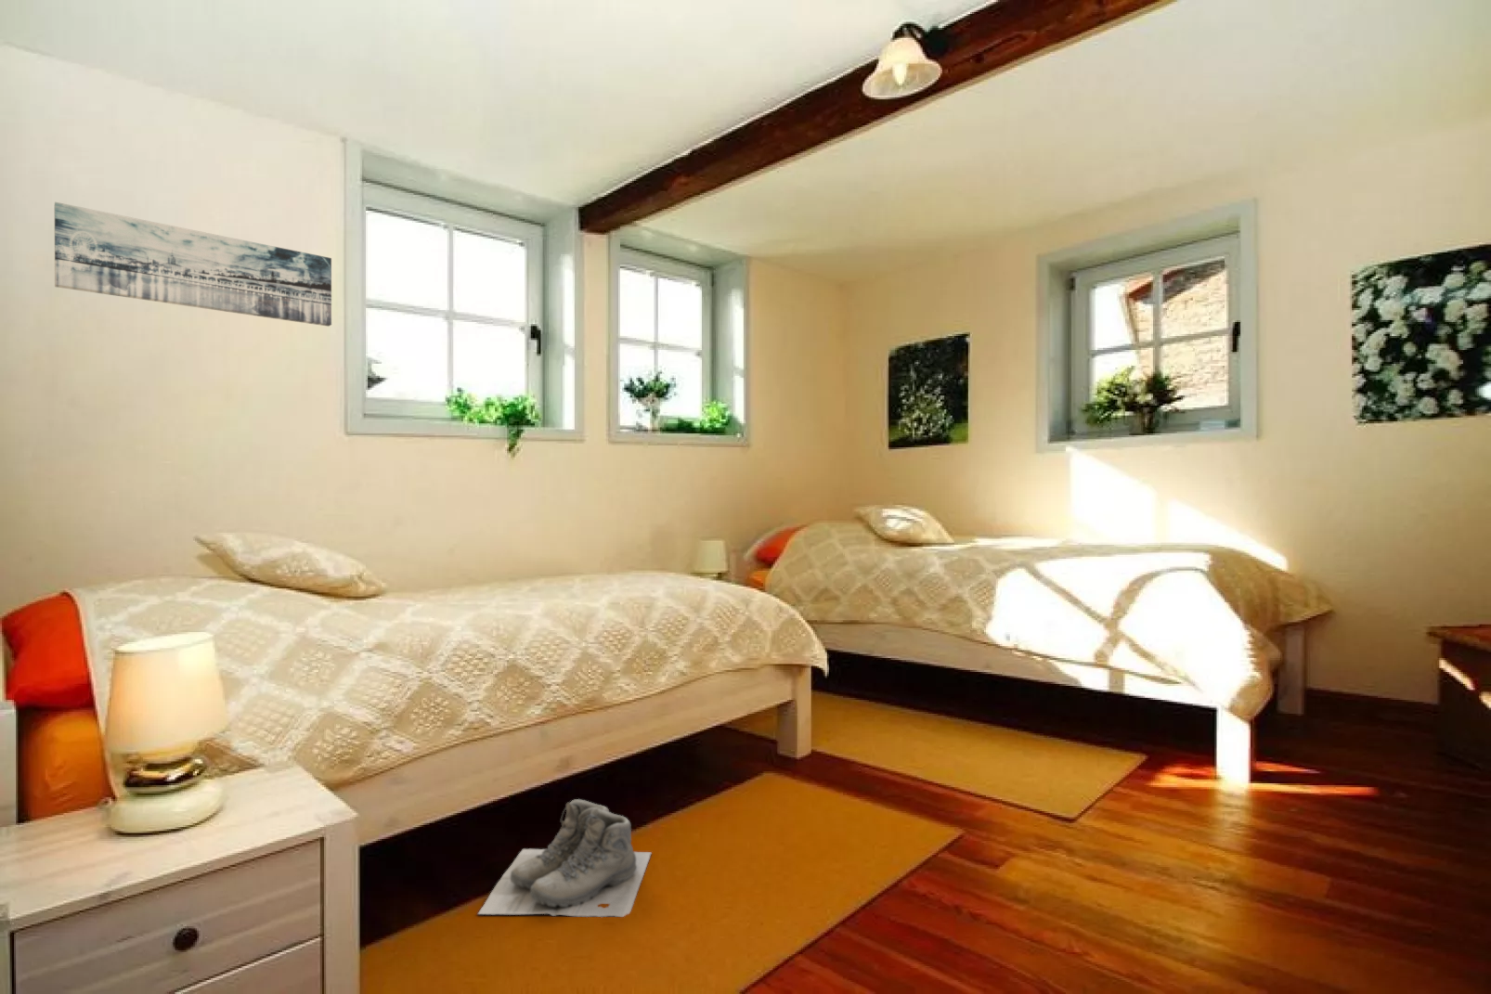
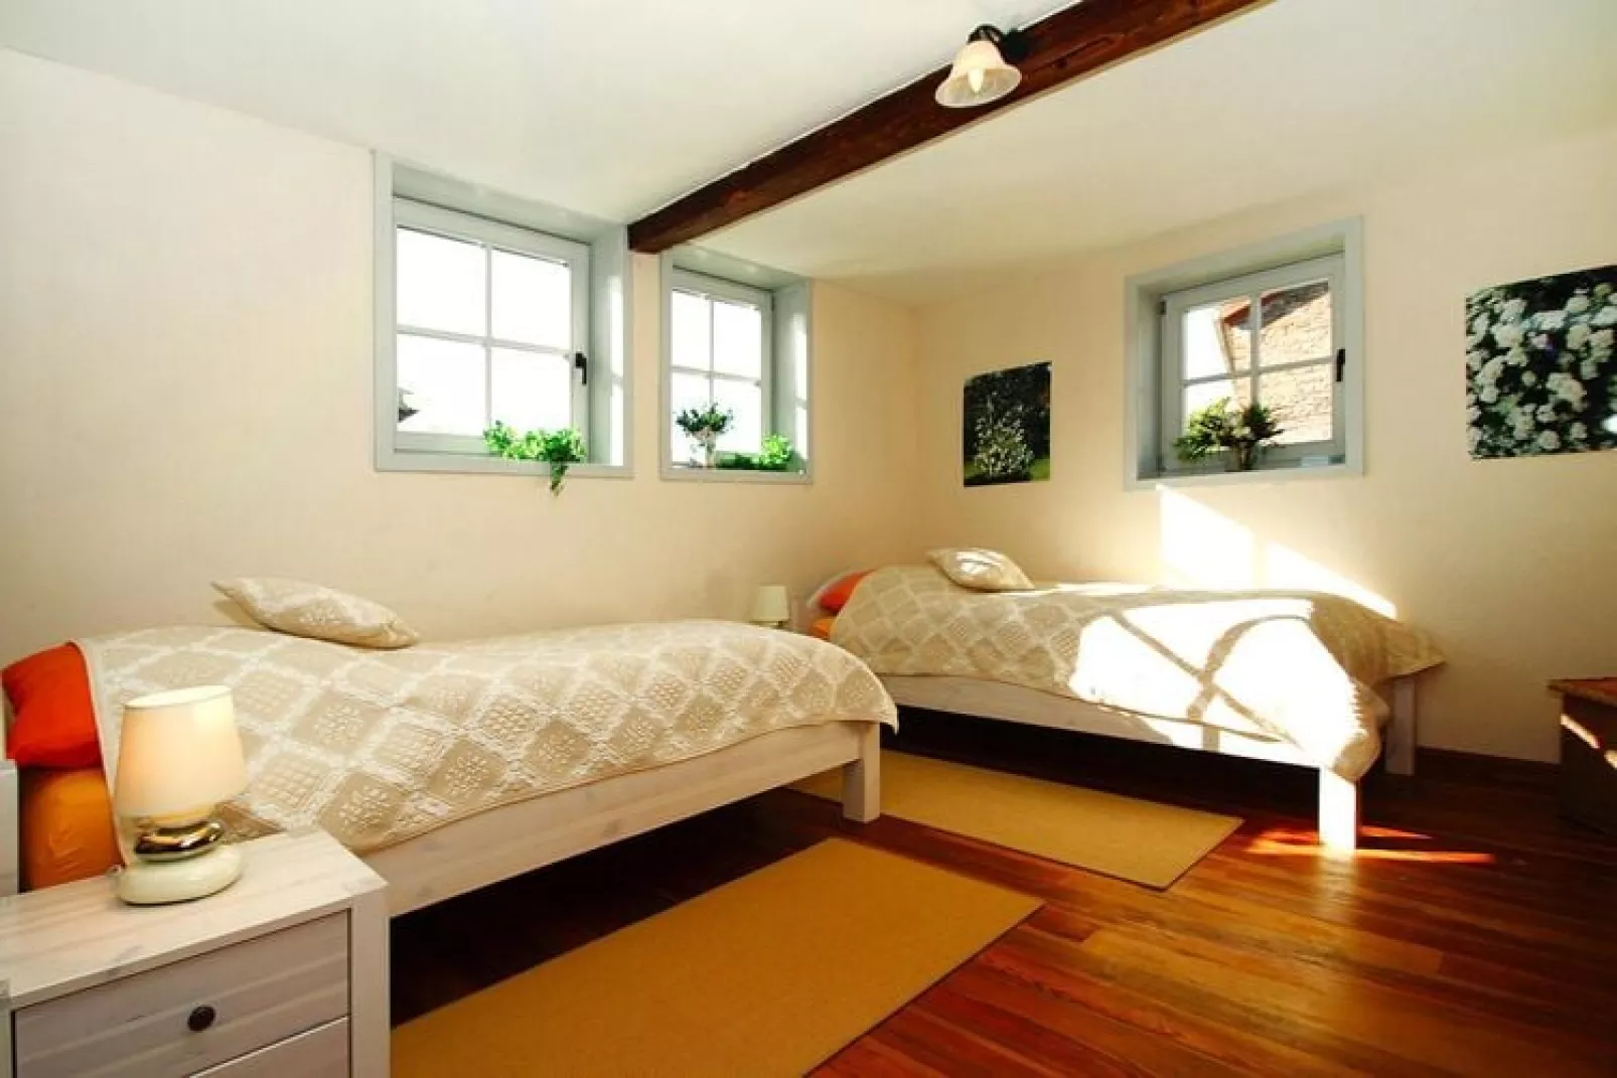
- wall art [54,202,333,327]
- boots [476,798,652,917]
